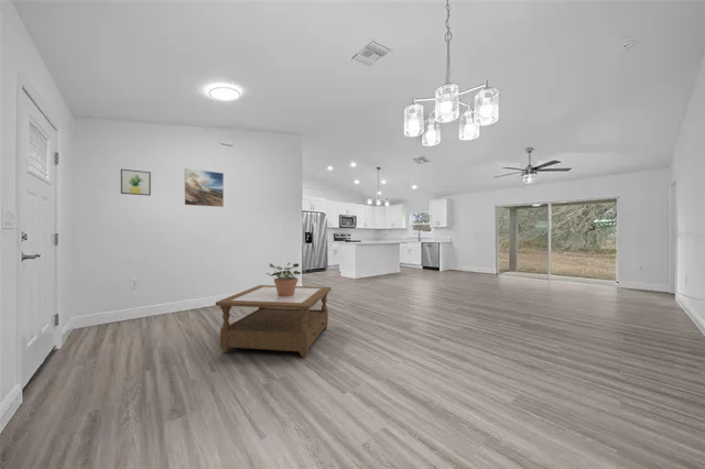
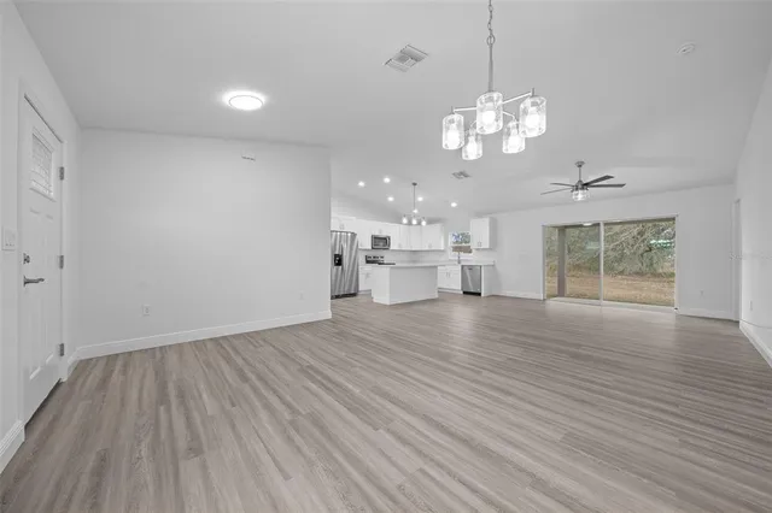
- coffee table [215,284,333,359]
- wall art [120,168,152,197]
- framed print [183,167,225,208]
- potted plant [264,262,303,296]
